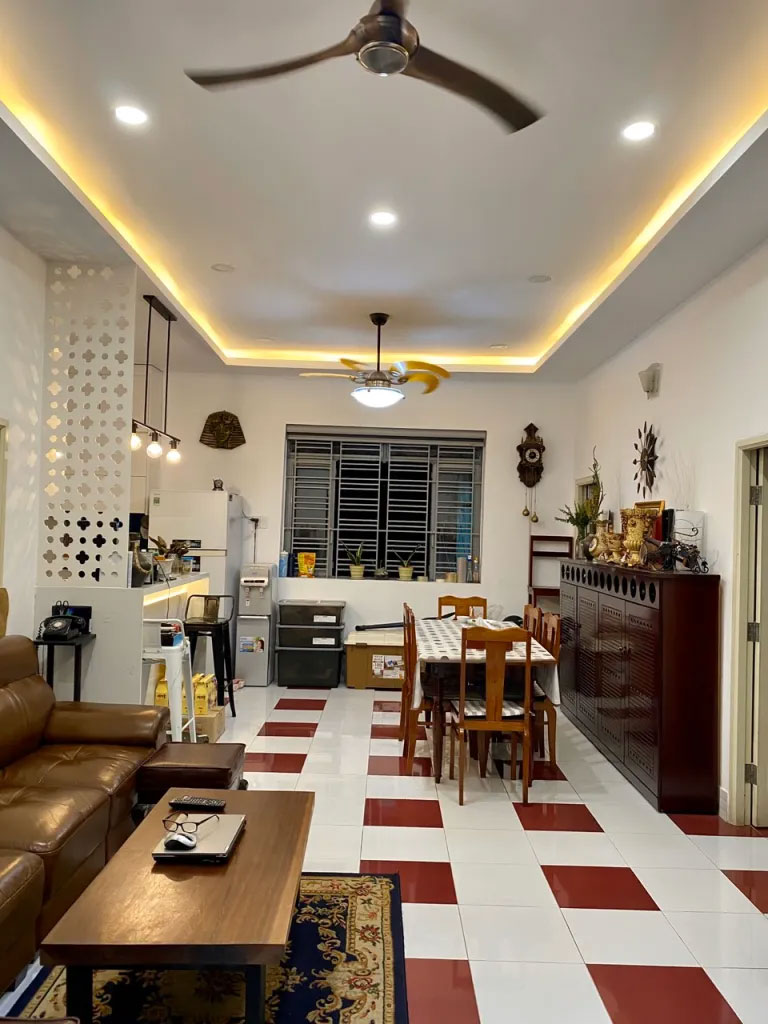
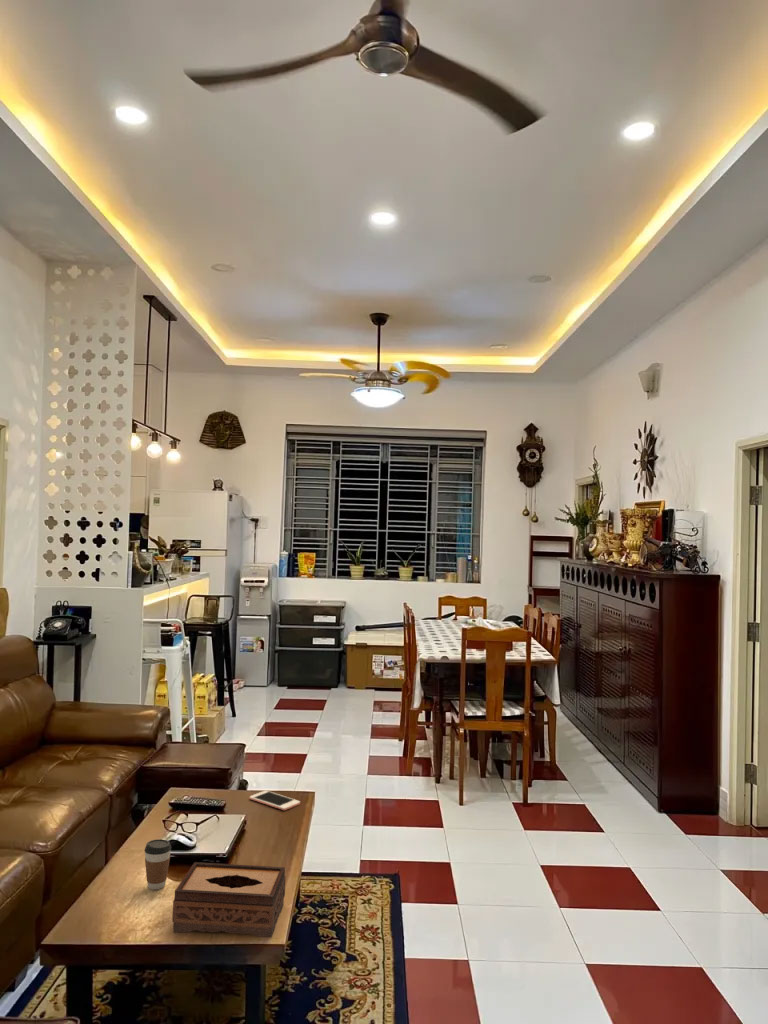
+ cell phone [248,790,301,811]
+ tissue box [171,861,287,938]
+ coffee cup [144,838,172,890]
